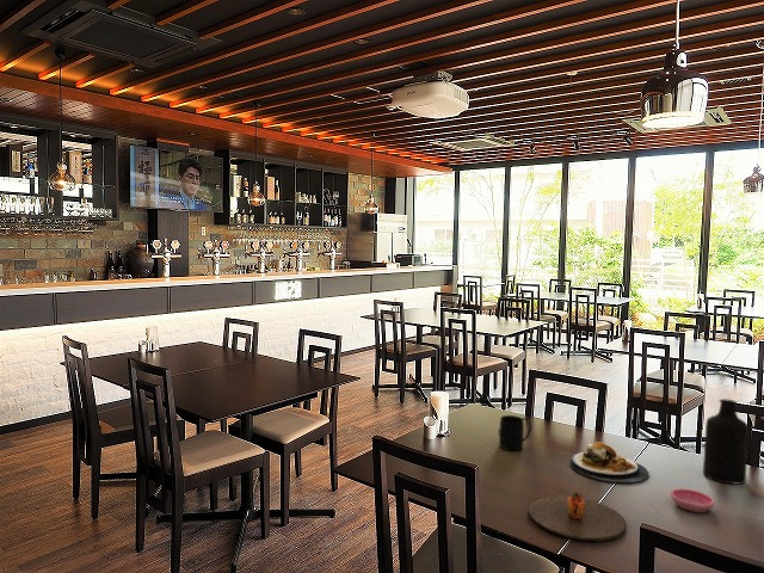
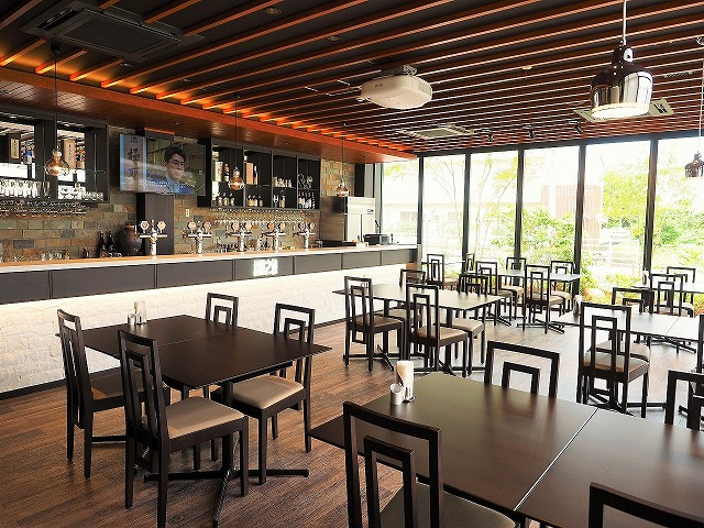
- plate [568,440,649,483]
- bottle [702,398,750,485]
- plate [528,491,627,542]
- saucer [670,487,716,513]
- mug [497,414,532,451]
